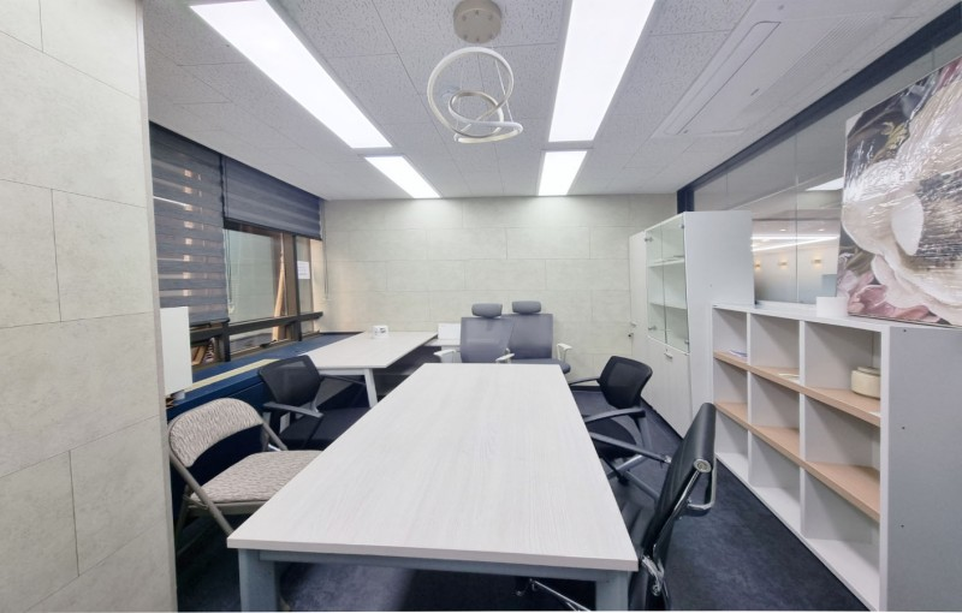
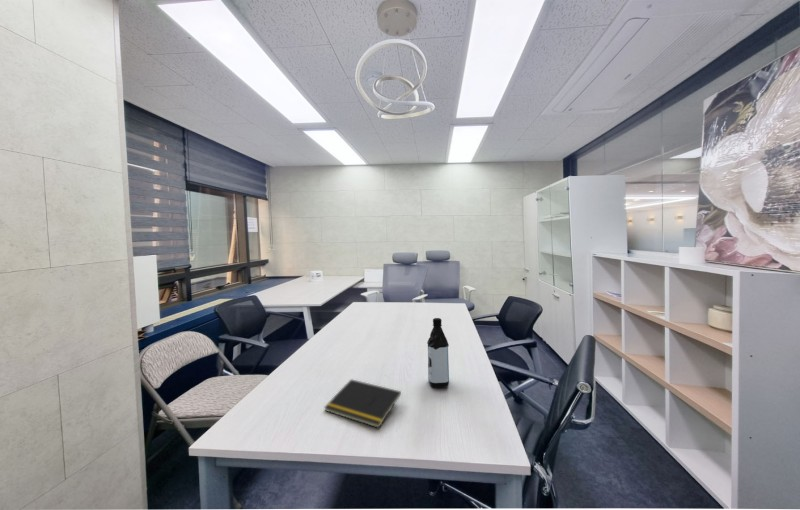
+ water bottle [426,317,450,389]
+ notepad [323,378,402,429]
